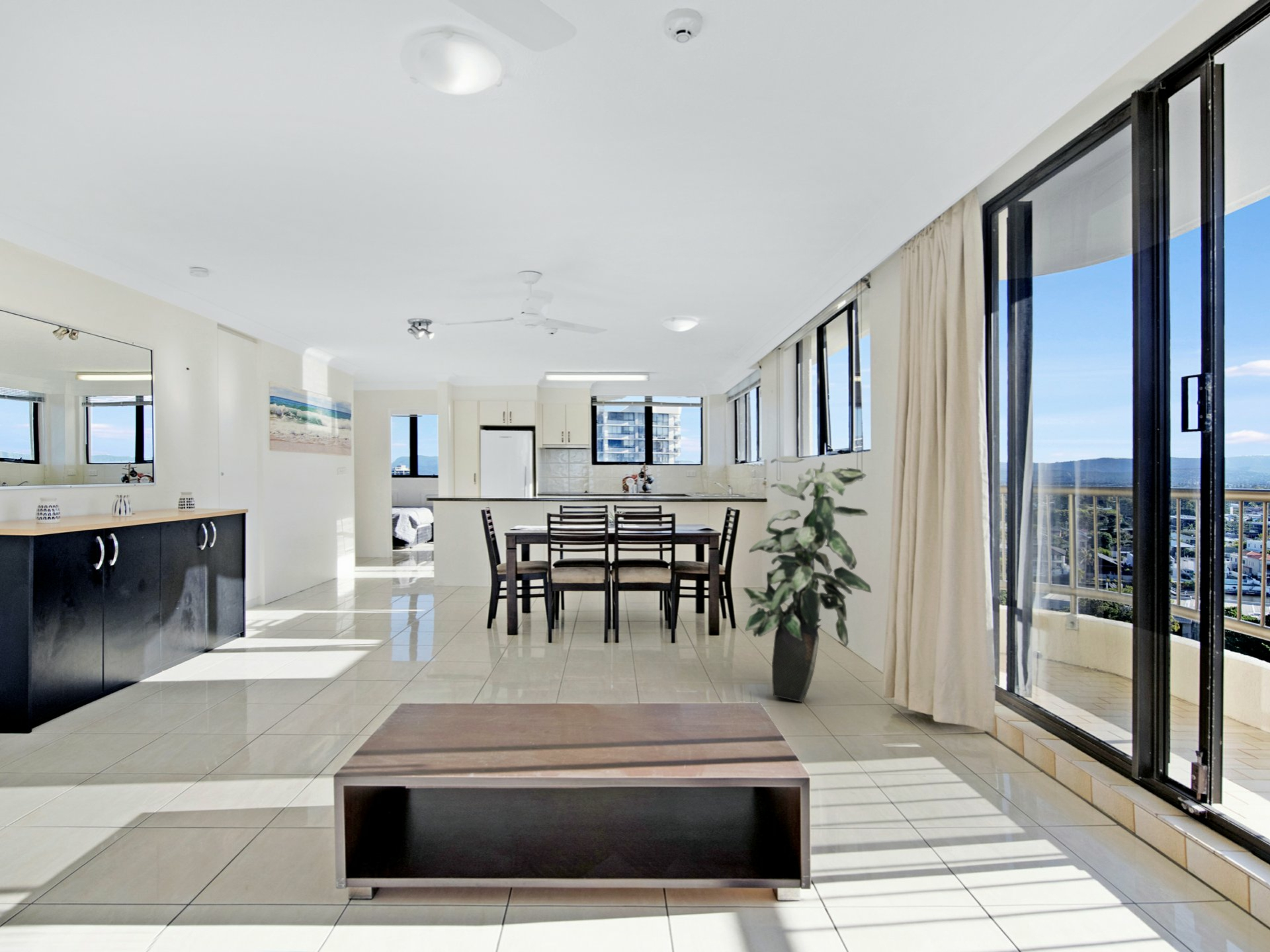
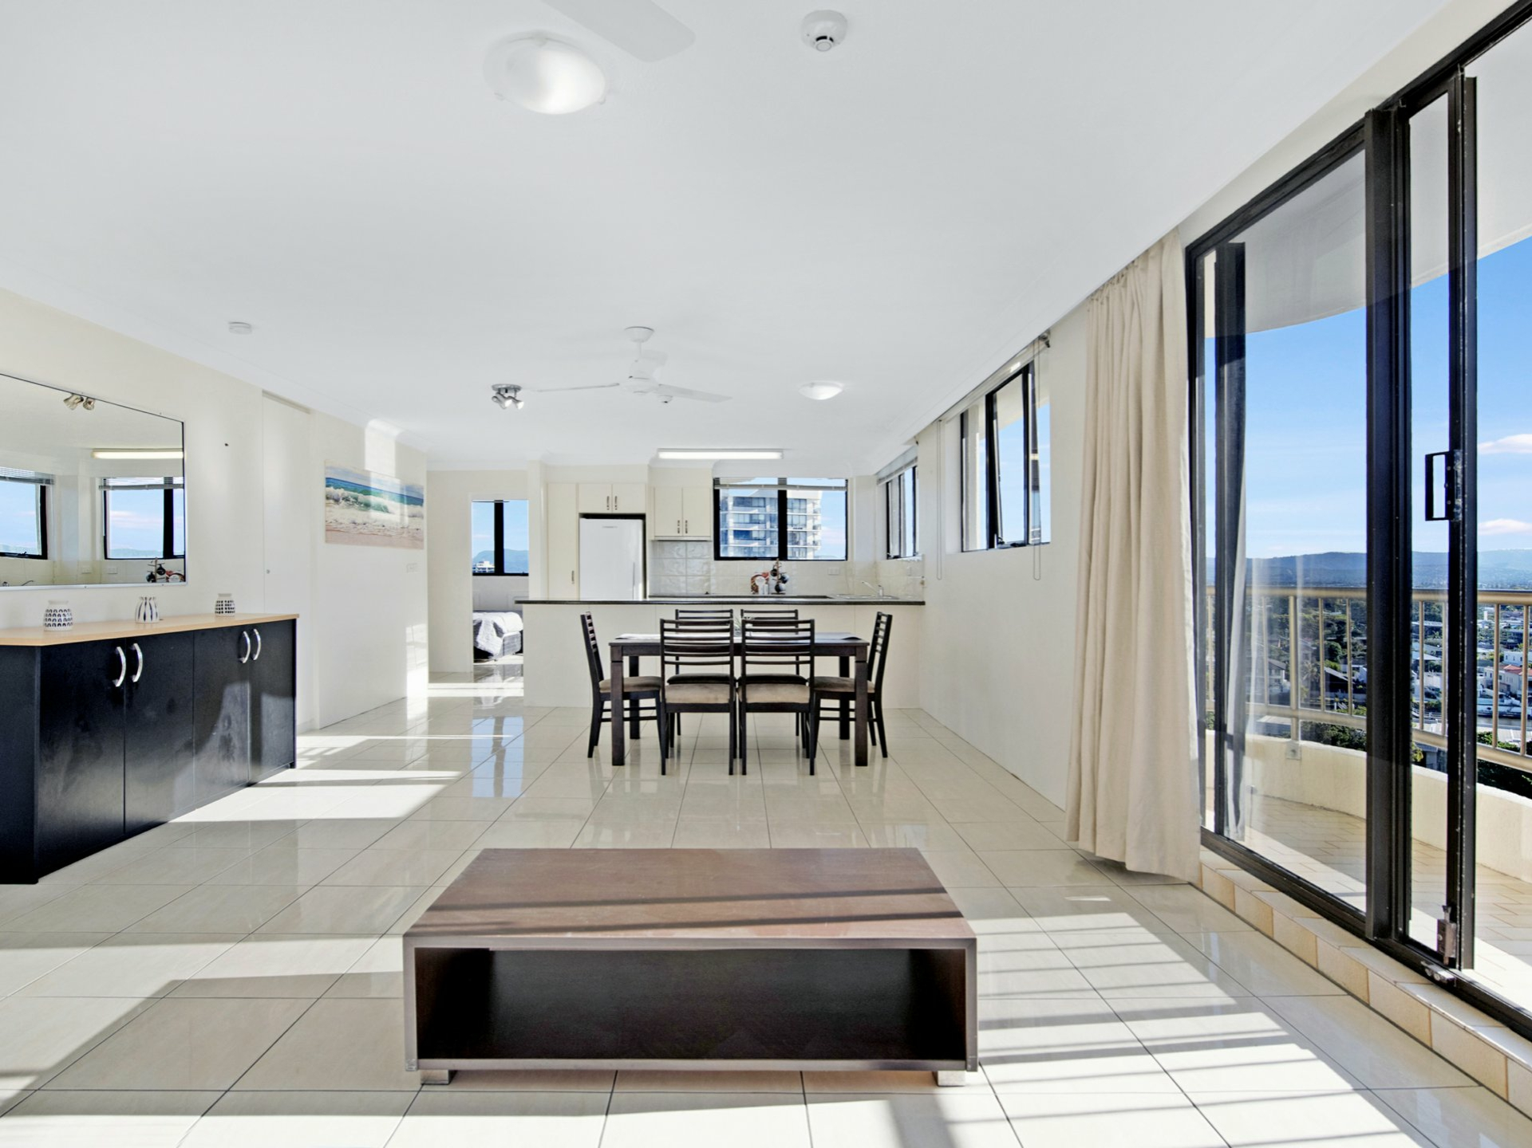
- indoor plant [743,456,872,703]
